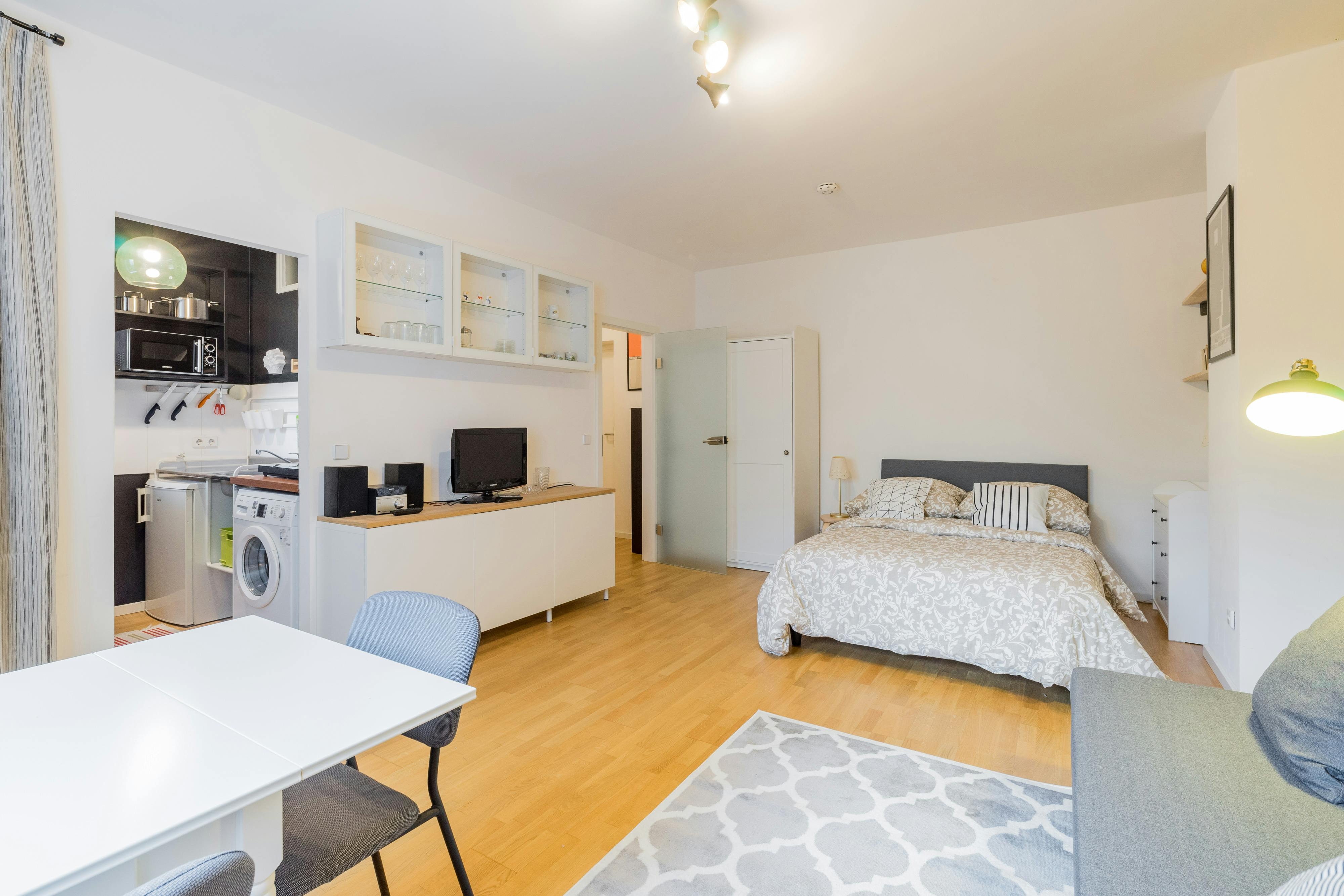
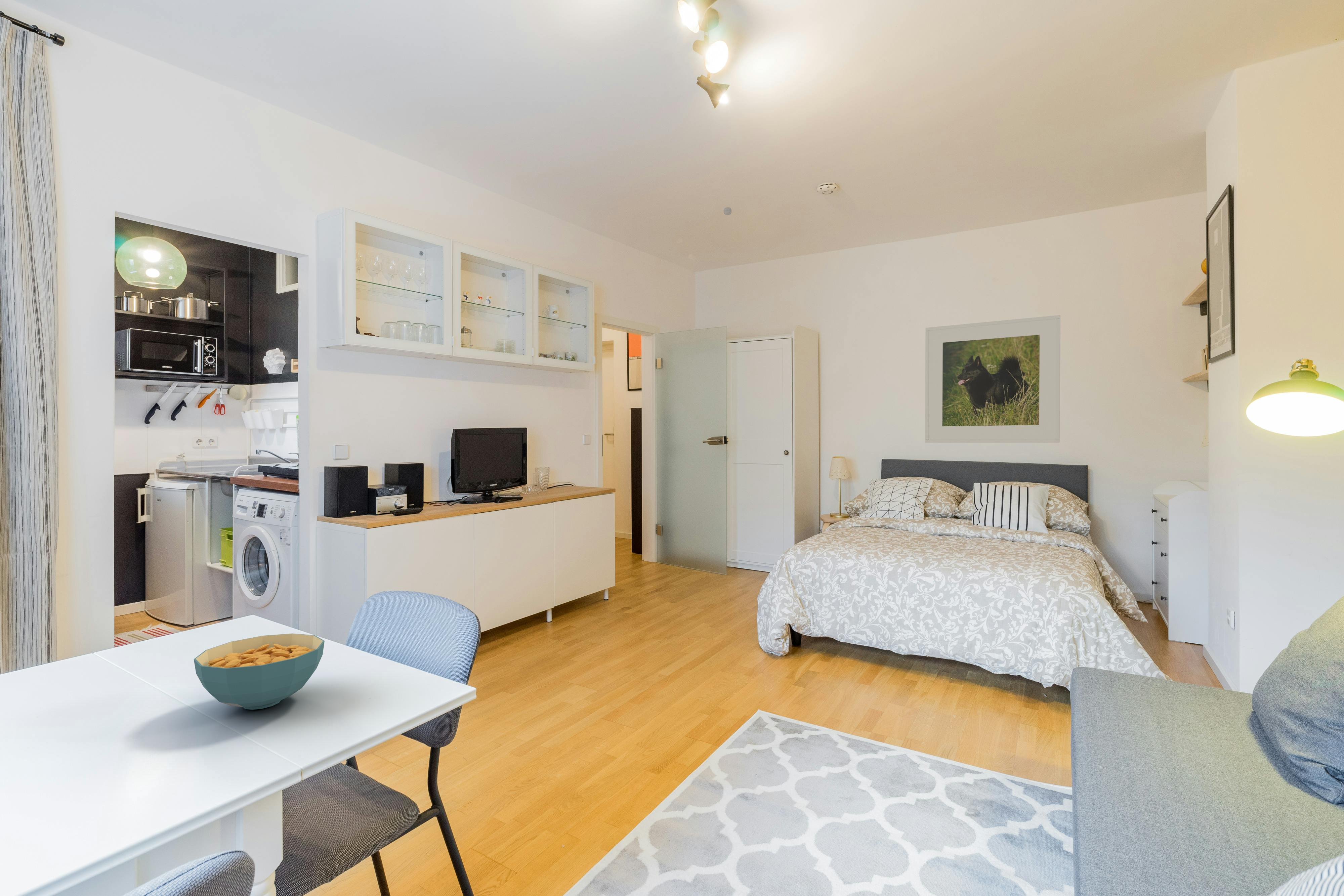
+ smoke detector [723,207,732,215]
+ cereal bowl [194,633,325,710]
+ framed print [925,315,1061,443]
